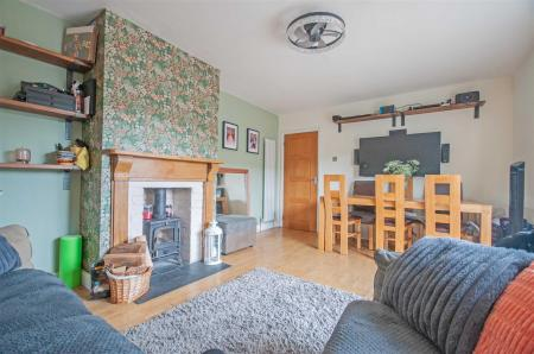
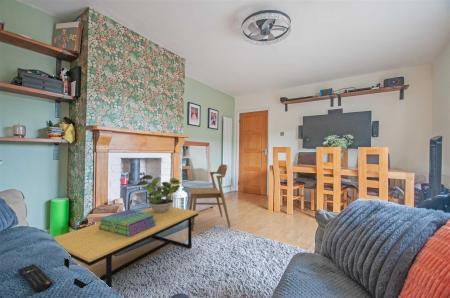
+ remote control [17,263,53,293]
+ coffee table [53,206,199,289]
+ chair [188,163,231,232]
+ stack of books [99,209,156,237]
+ potted plant [134,174,181,213]
